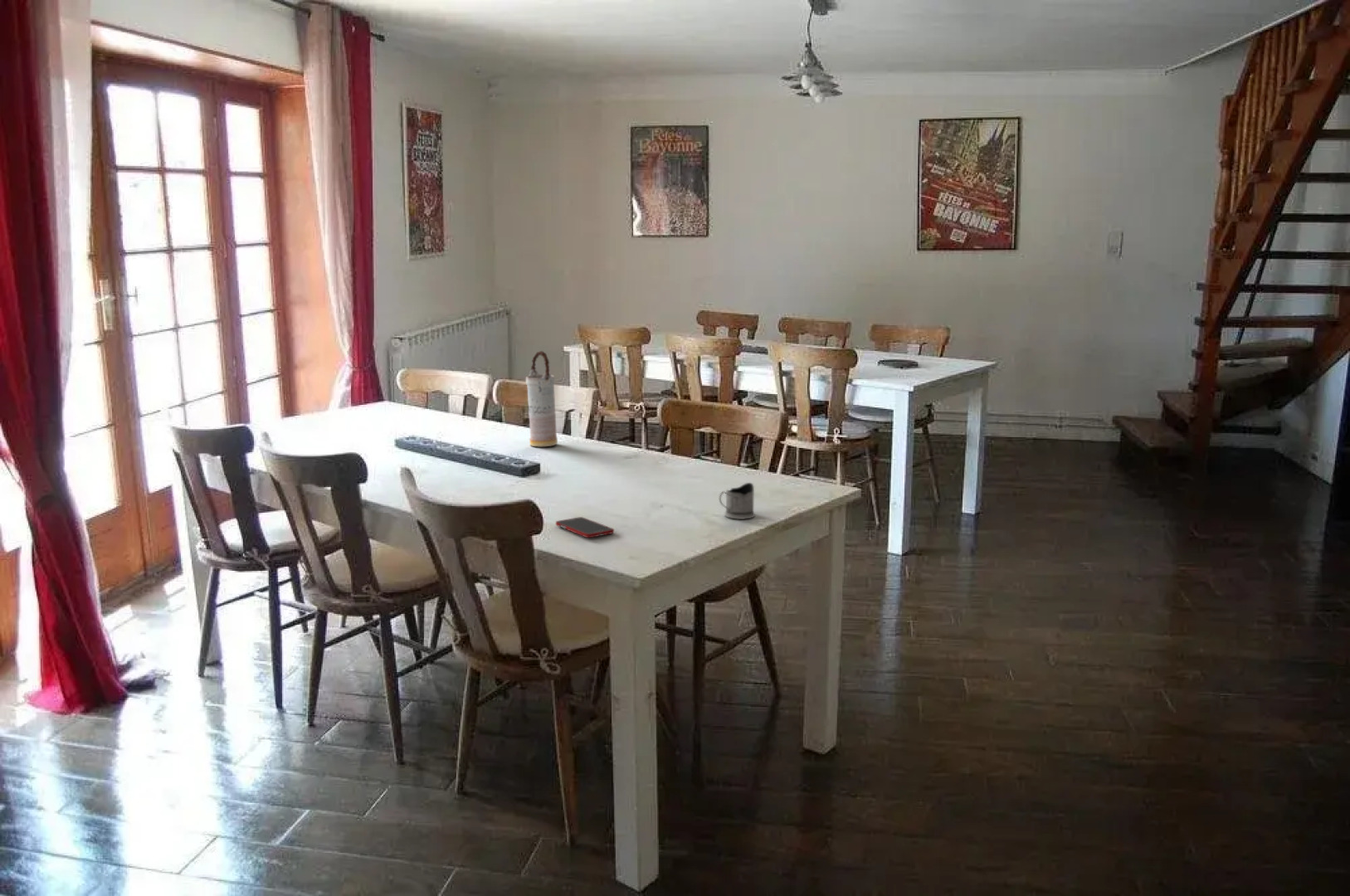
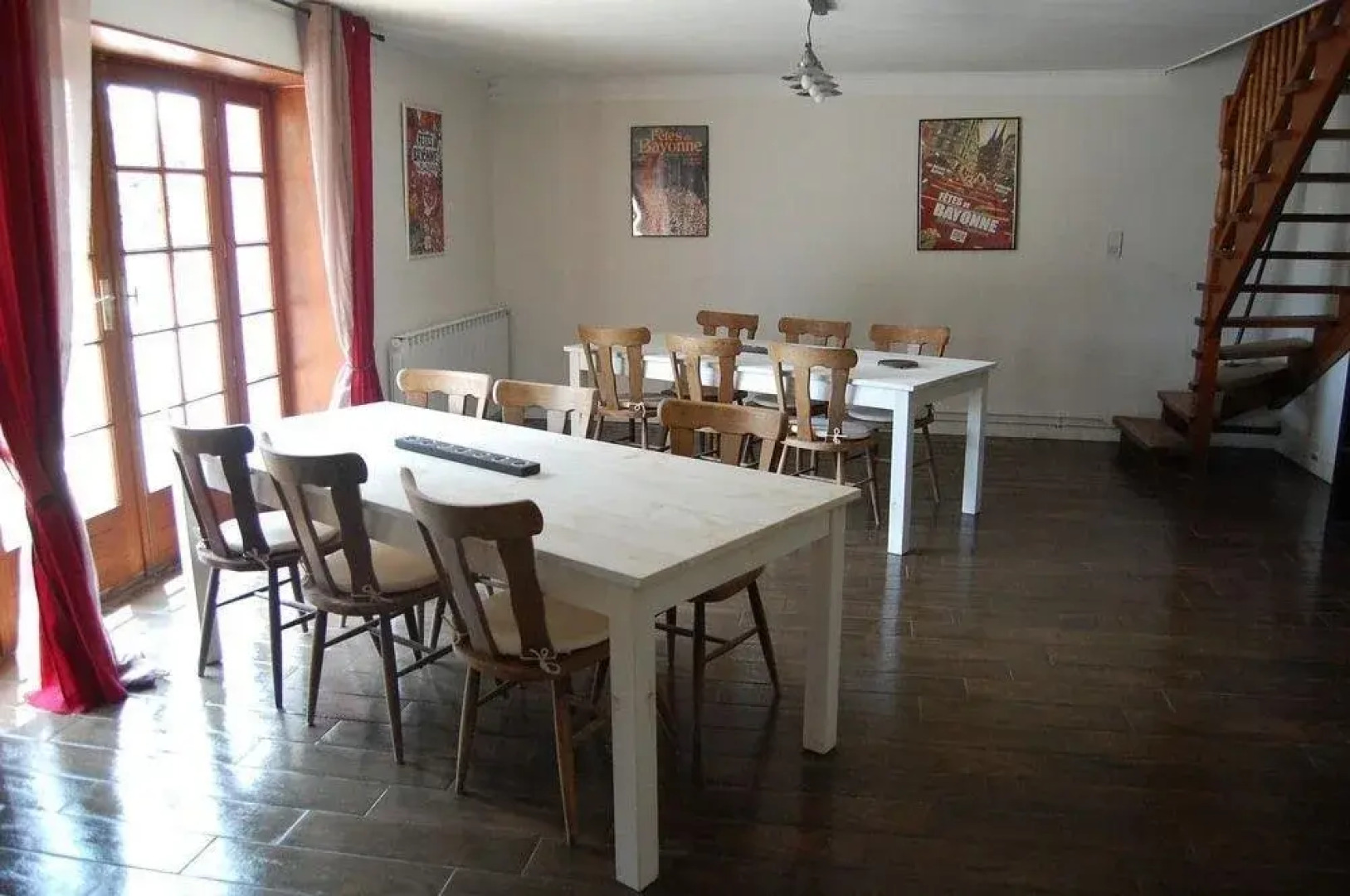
- cell phone [555,516,615,538]
- vase [525,350,558,447]
- tea glass holder [719,482,756,520]
